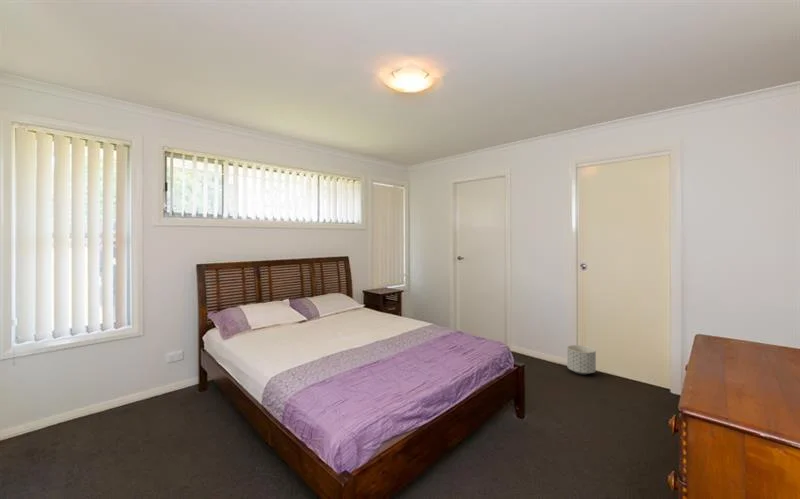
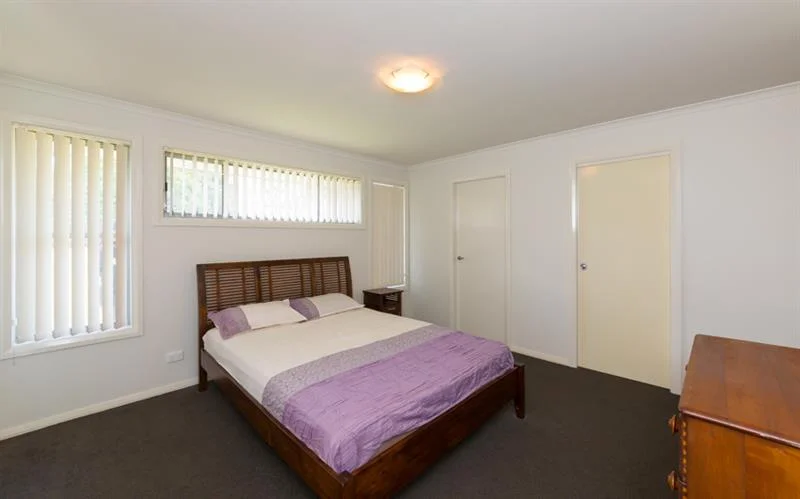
- planter [566,344,597,376]
